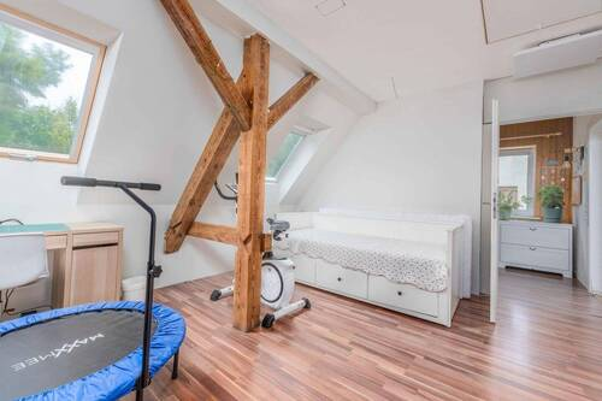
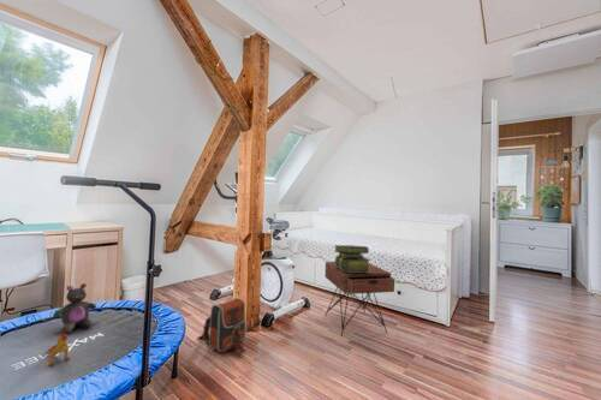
+ toy dinosaur [47,333,71,368]
+ backpack [197,297,246,354]
+ stack of books [333,244,371,273]
+ stuffed bear [52,282,97,334]
+ nightstand [323,261,395,338]
